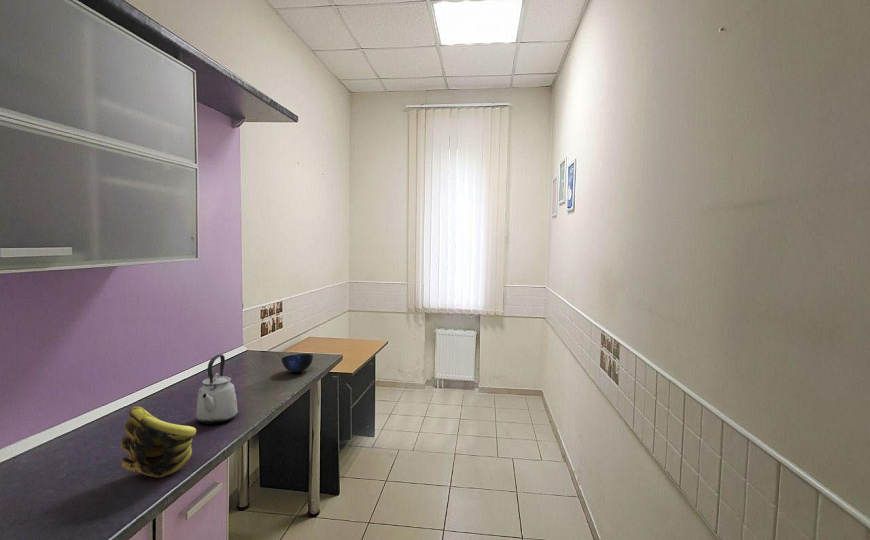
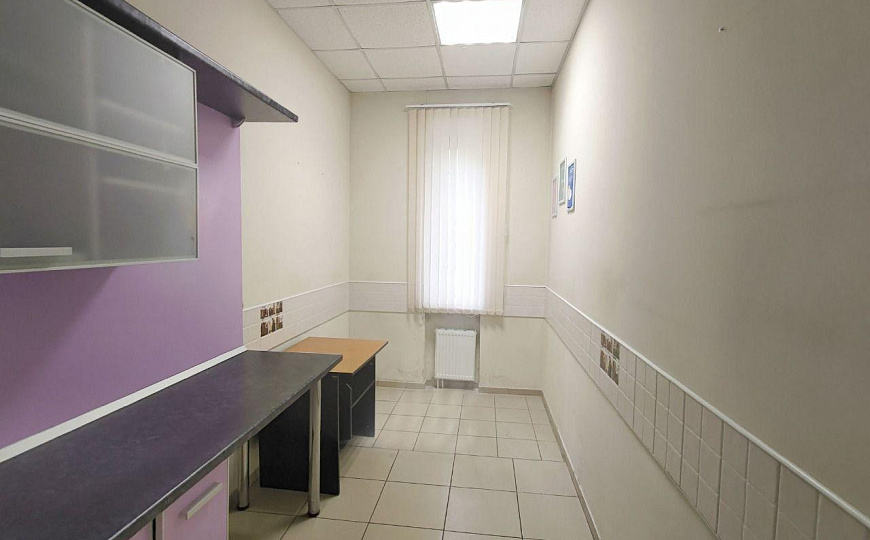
- kettle [195,354,238,425]
- bowl [280,353,314,373]
- banana [120,406,197,479]
